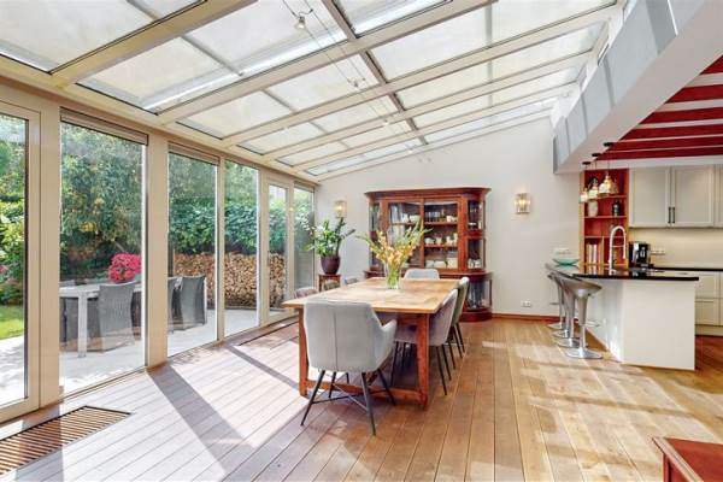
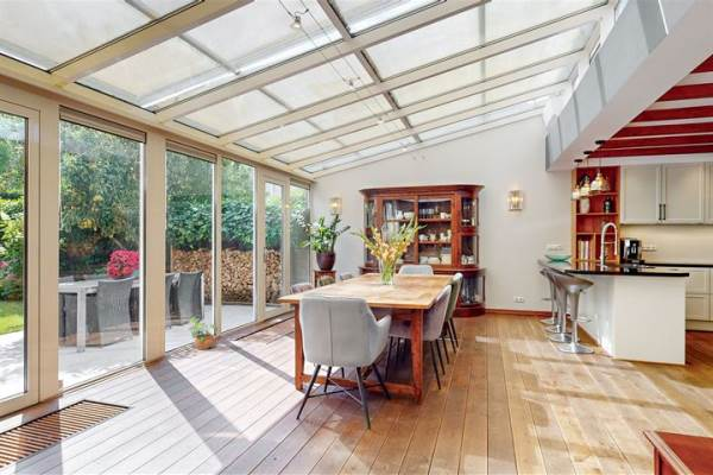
+ potted plant [188,316,219,350]
